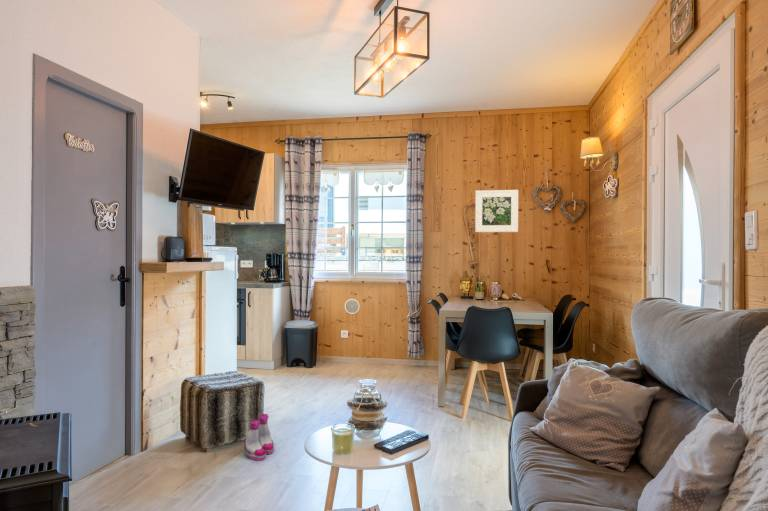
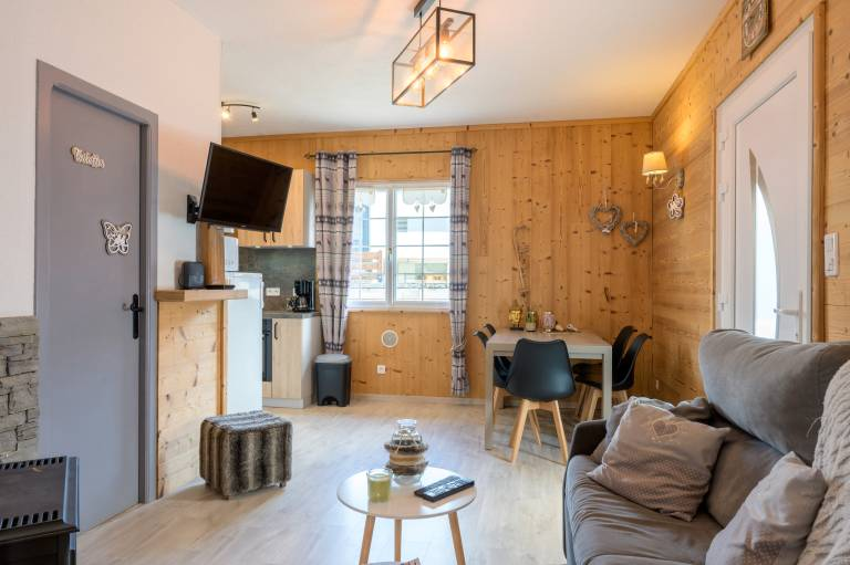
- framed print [474,189,519,233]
- boots [243,413,275,462]
